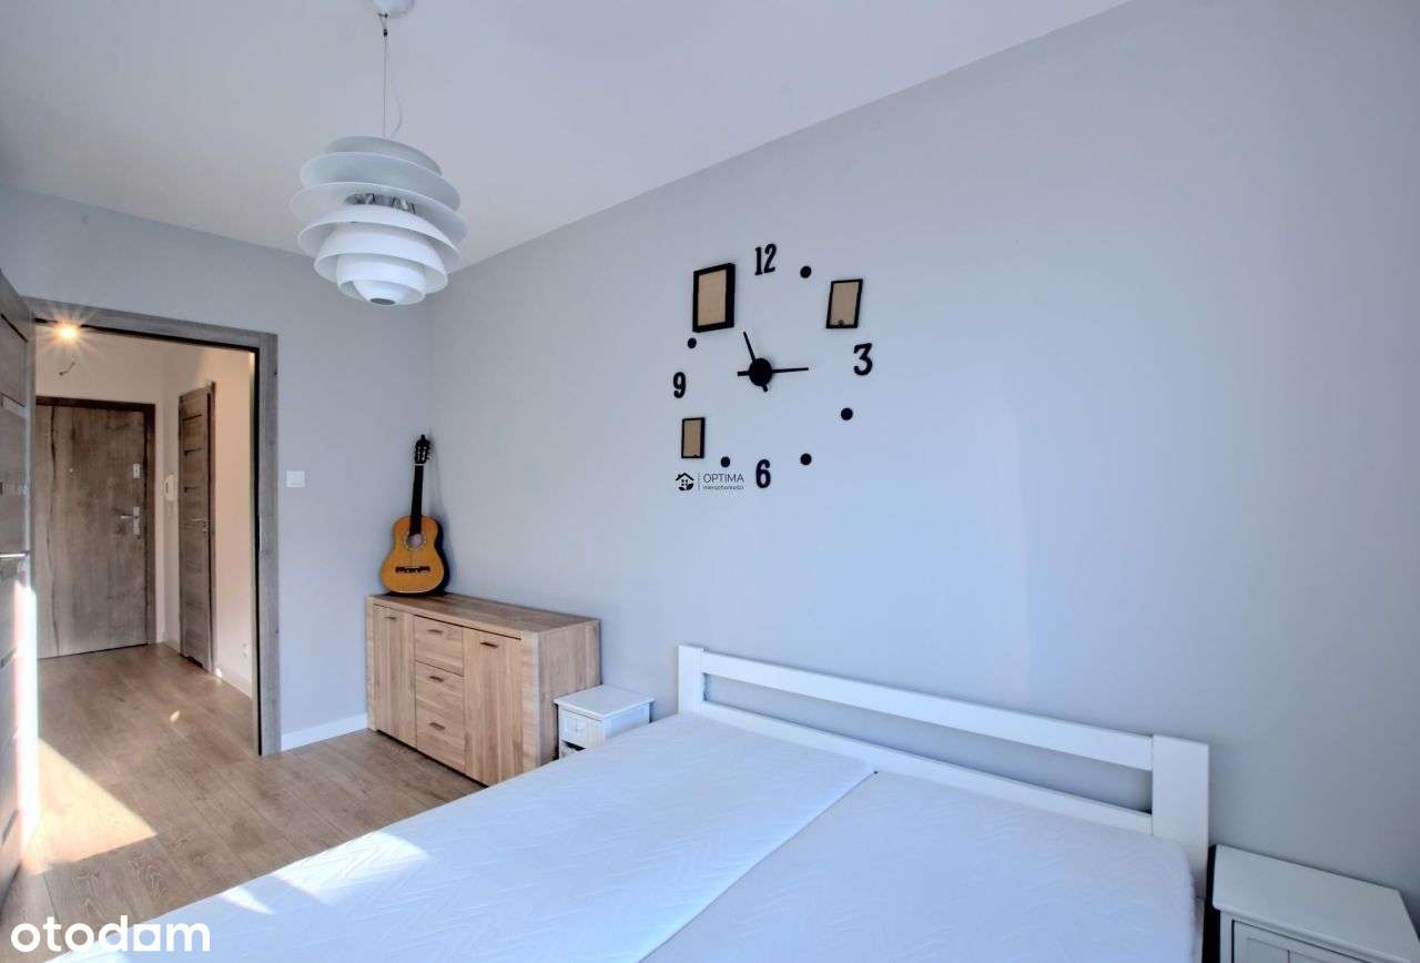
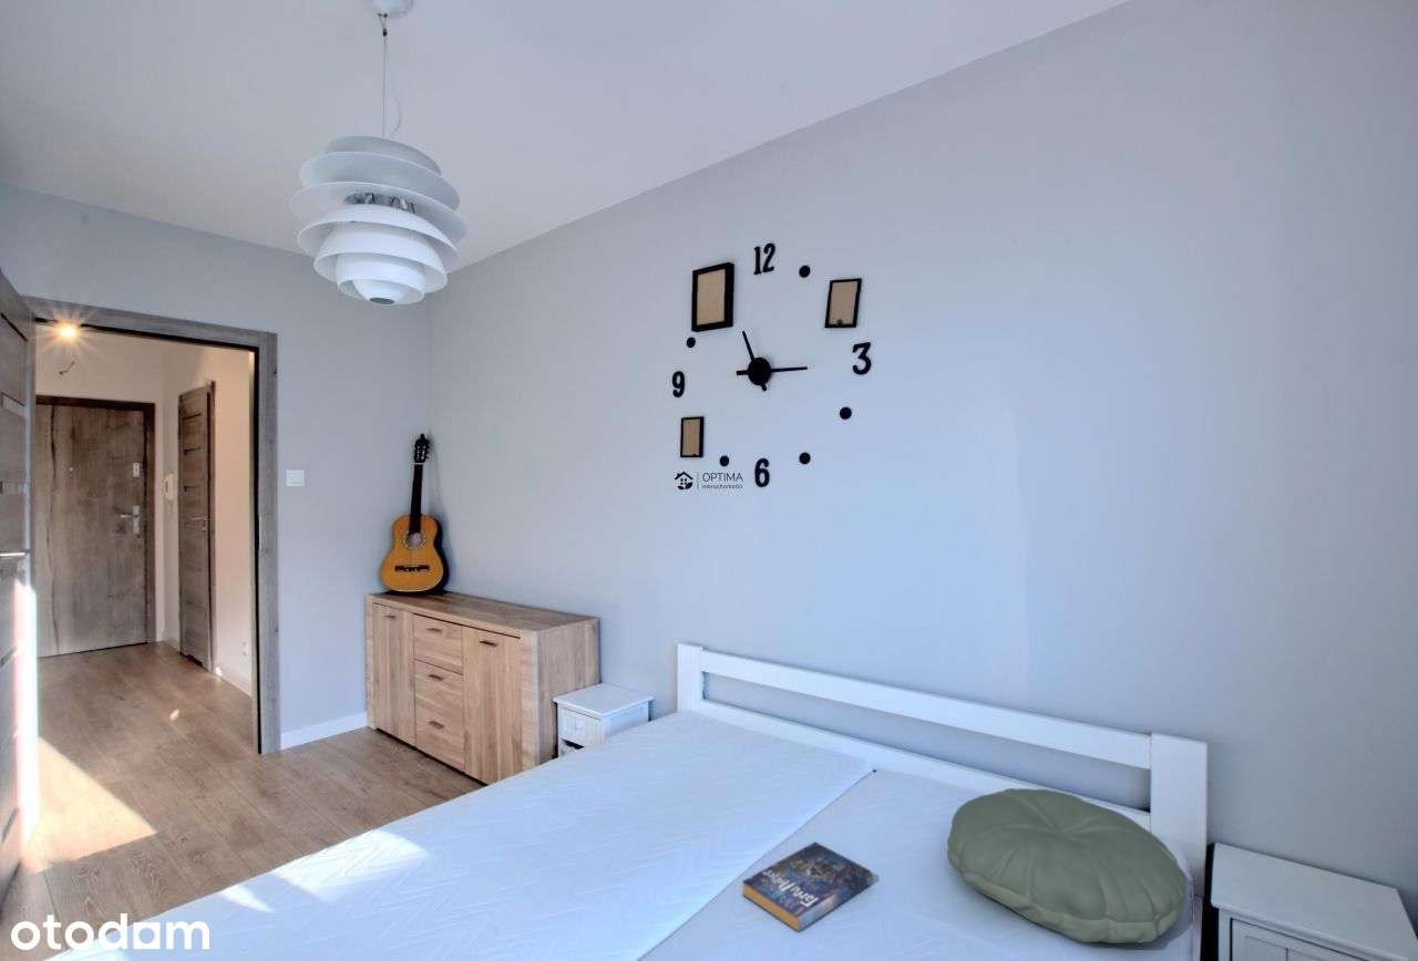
+ book [741,840,874,933]
+ pillow [946,787,1189,944]
